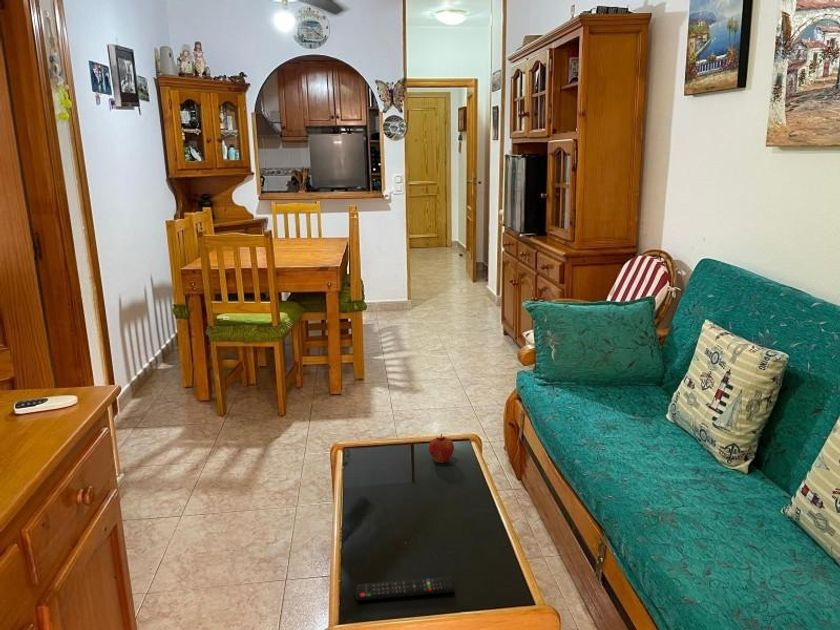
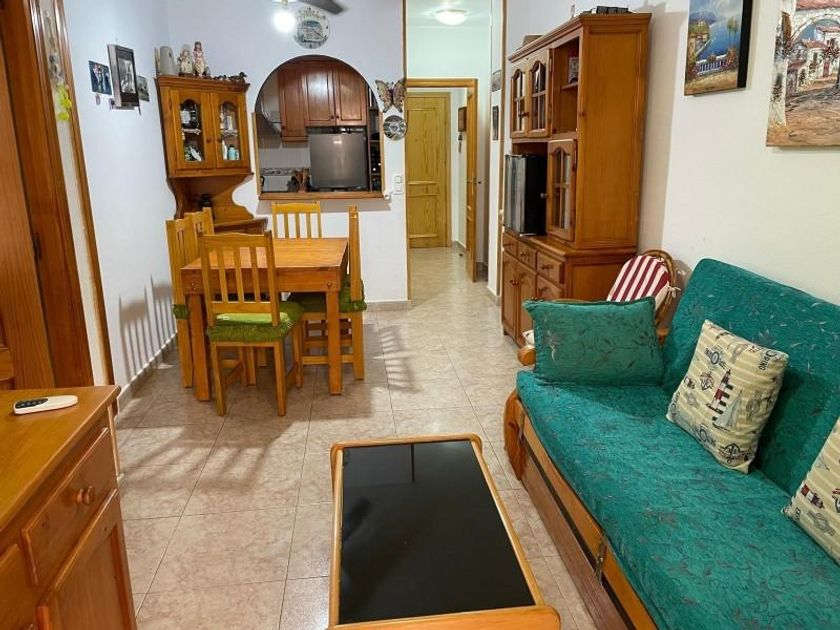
- apple [428,433,455,464]
- remote control [355,575,455,602]
